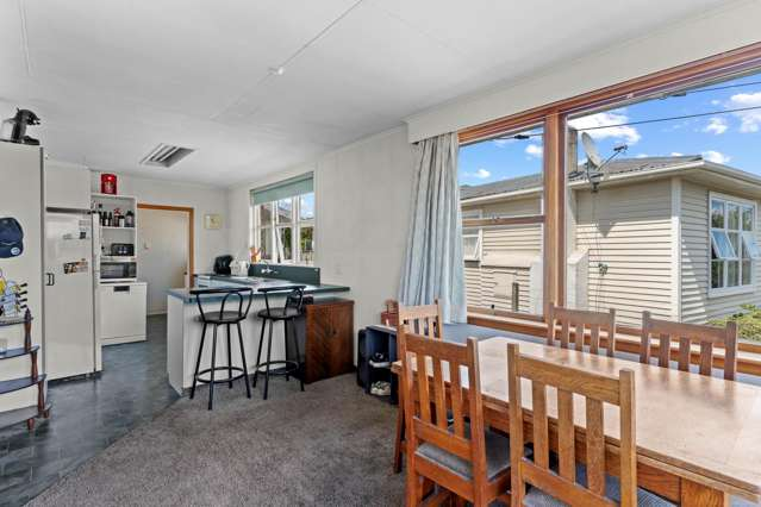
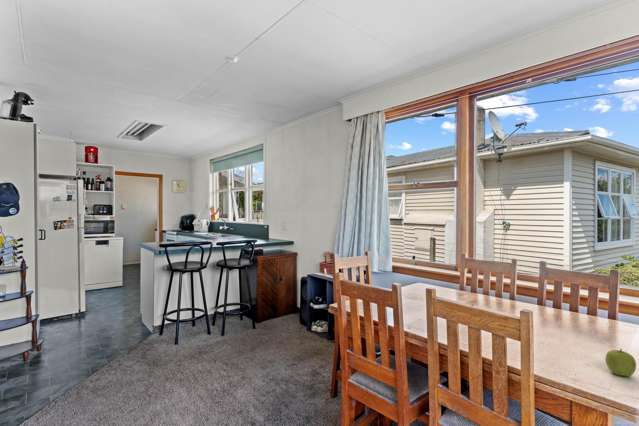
+ fruit [605,348,637,378]
